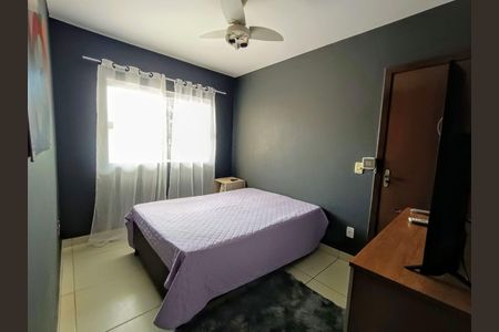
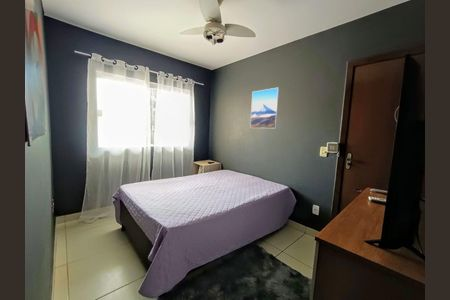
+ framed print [249,87,280,129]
